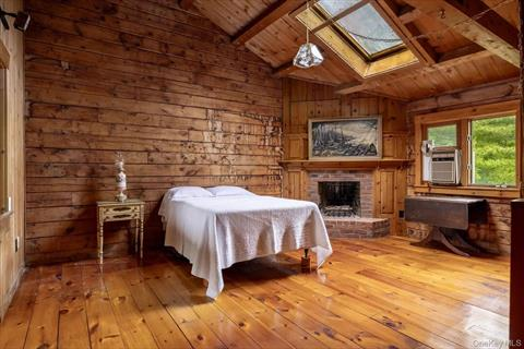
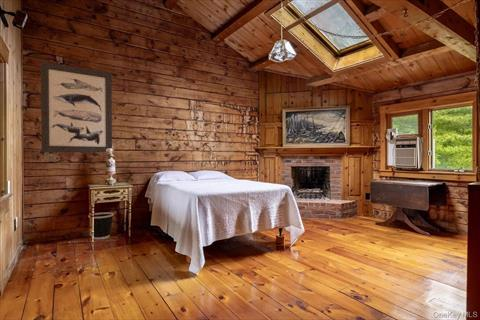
+ wall art [40,61,113,153]
+ wastebasket [87,211,115,240]
